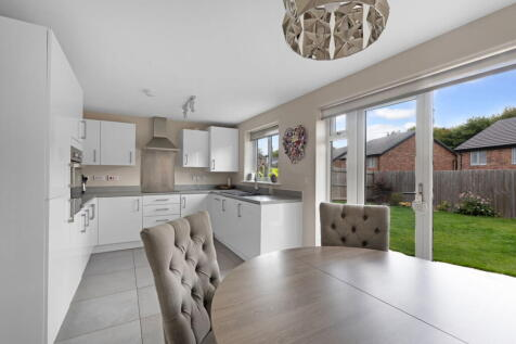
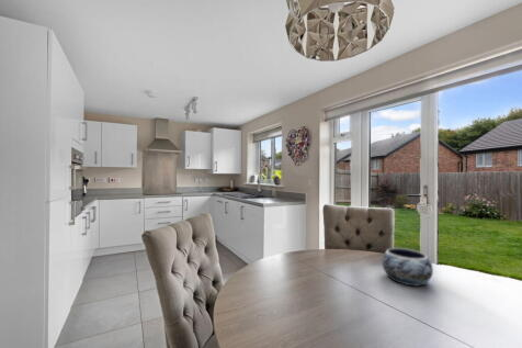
+ decorative bowl [381,247,434,288]
